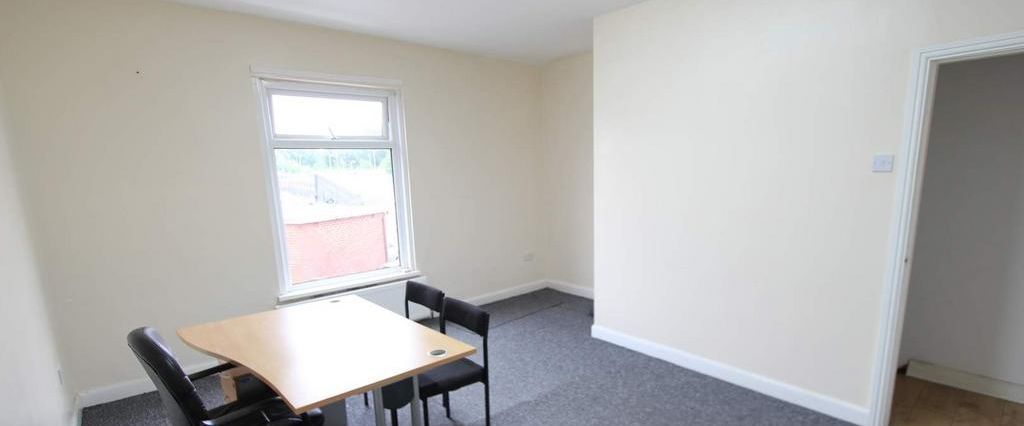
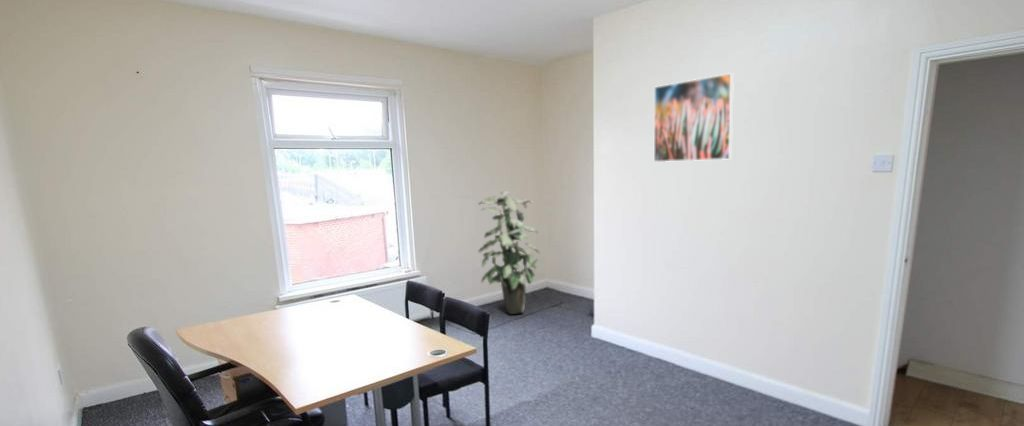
+ indoor plant [477,190,541,315]
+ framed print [653,72,735,163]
